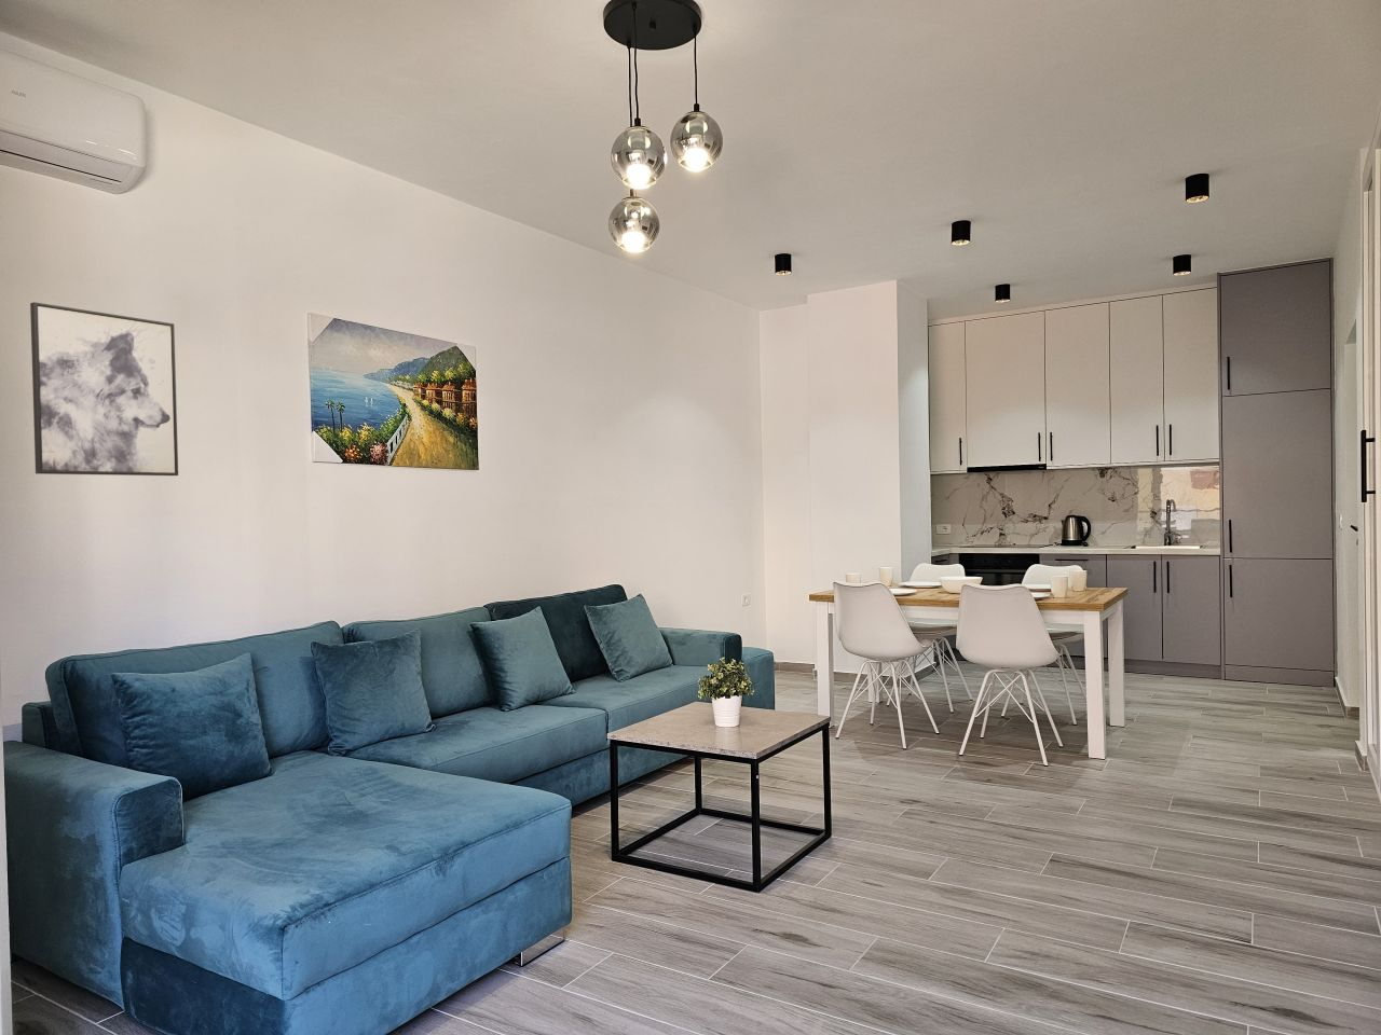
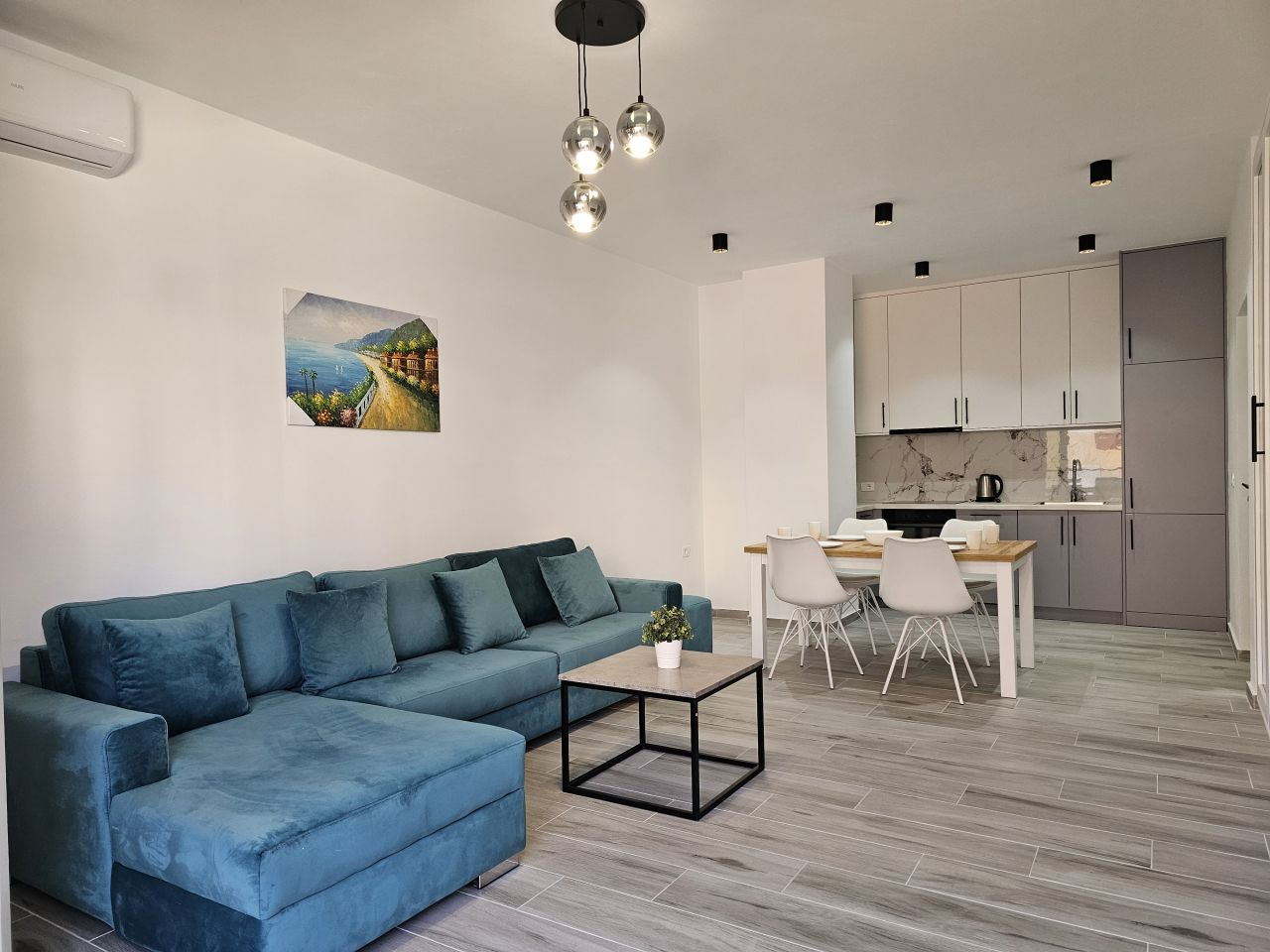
- wall art [29,301,179,476]
